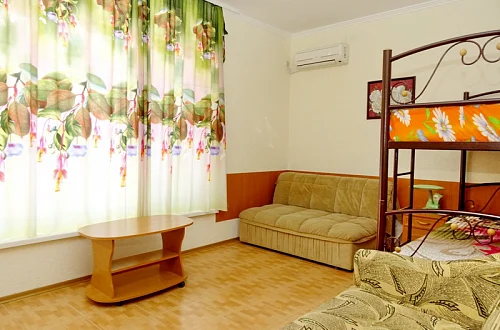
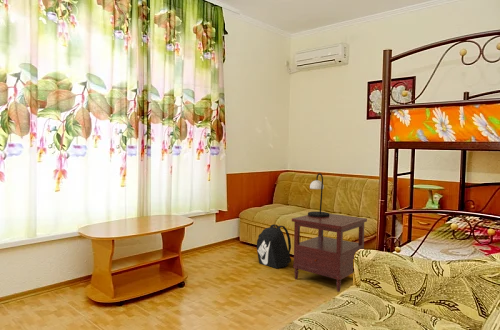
+ table lamp [307,172,330,217]
+ backpack [256,223,292,269]
+ side table [291,213,368,293]
